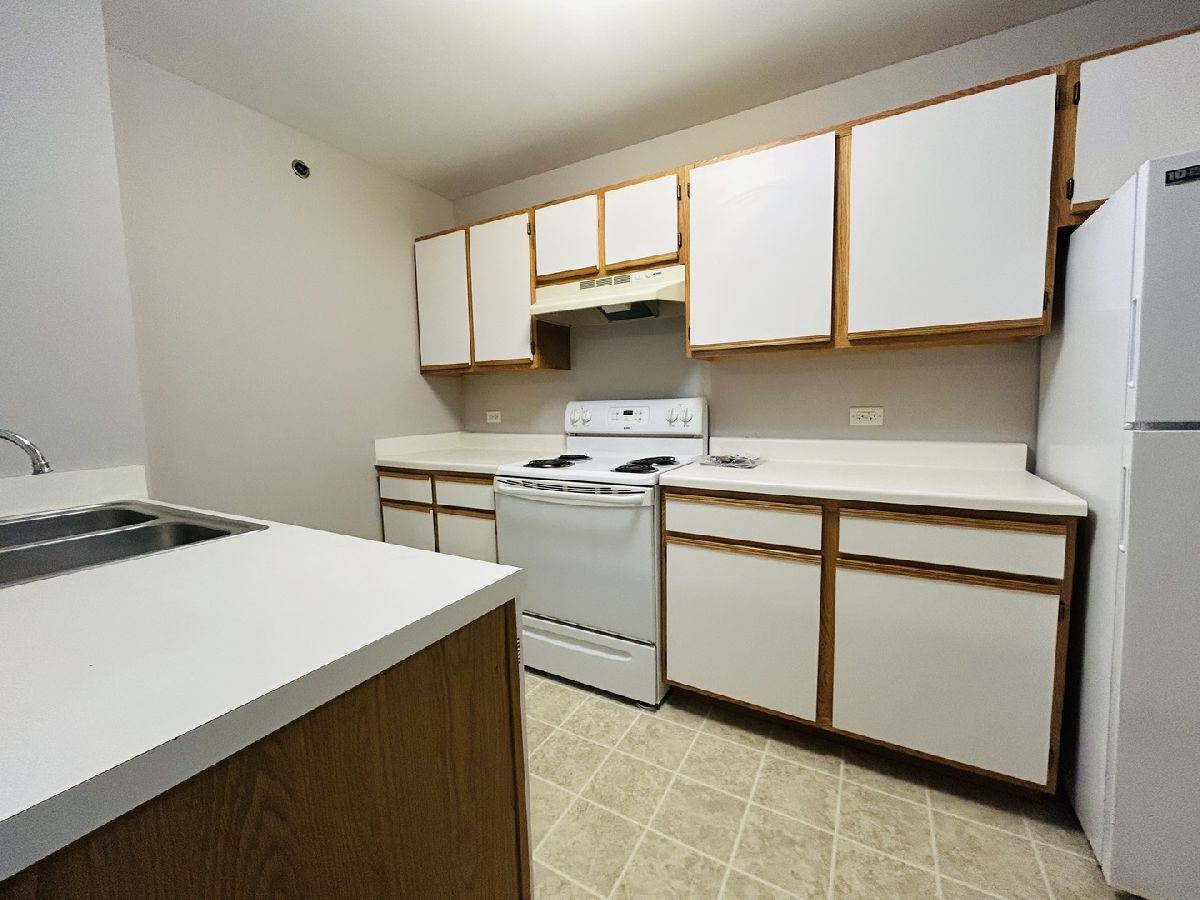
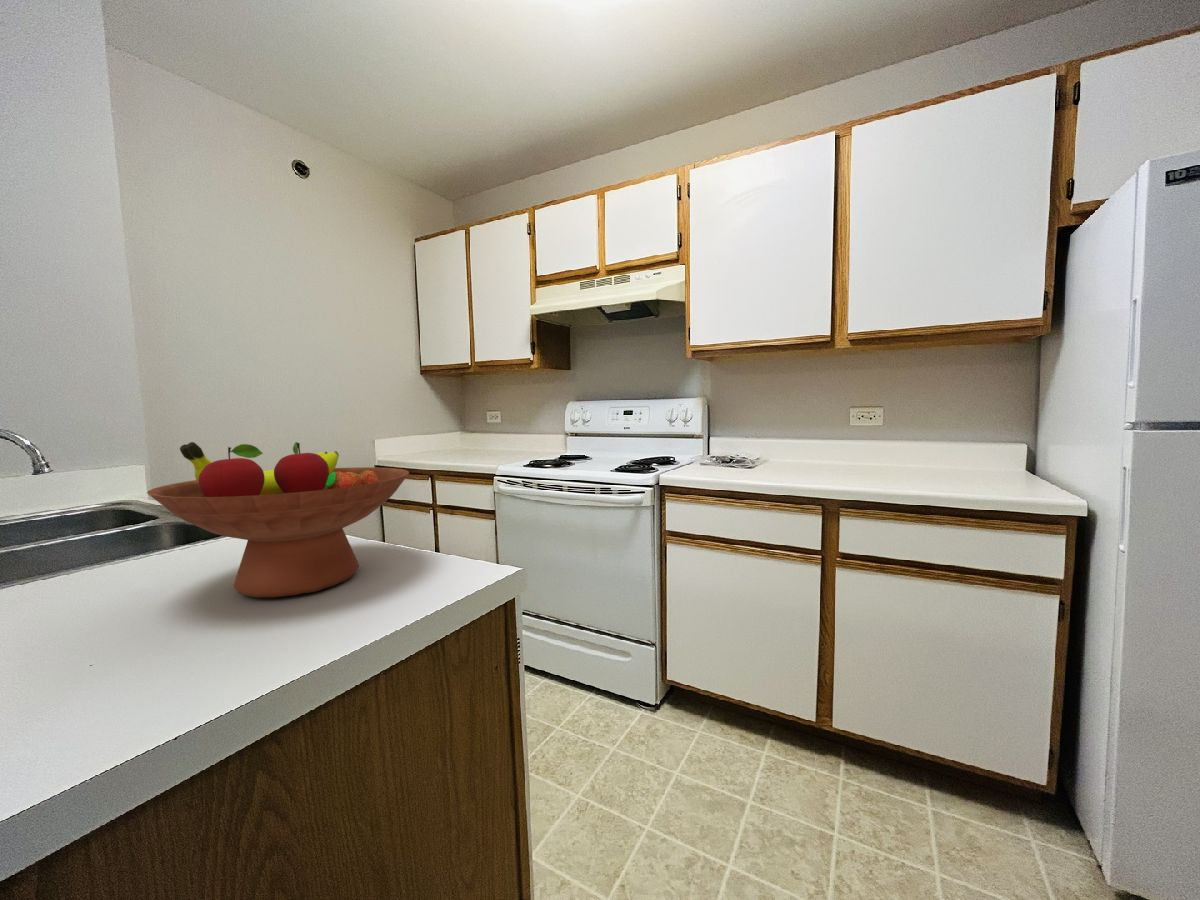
+ fruit bowl [146,441,410,599]
